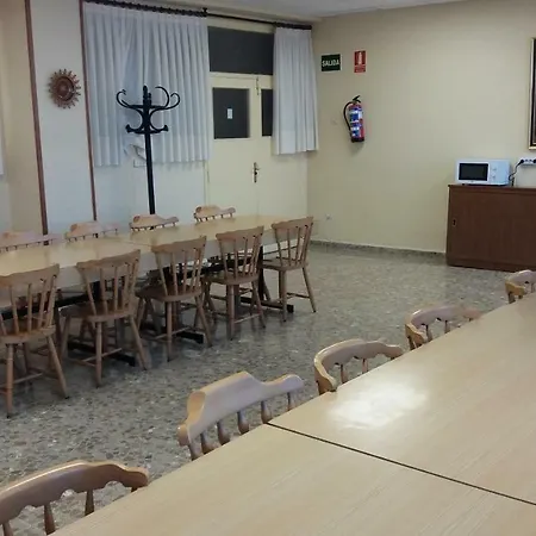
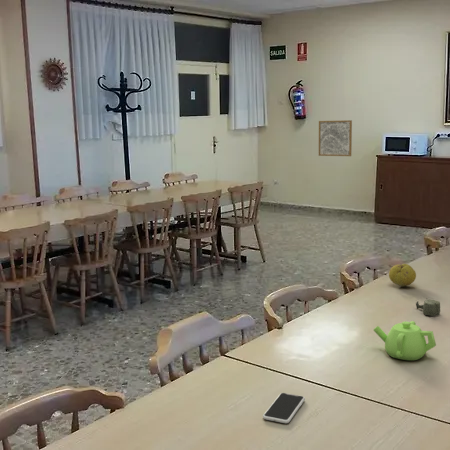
+ teapot [373,320,437,361]
+ fruit [388,263,417,287]
+ cup [415,298,441,317]
+ wall art [318,119,353,157]
+ smartphone [262,392,306,424]
